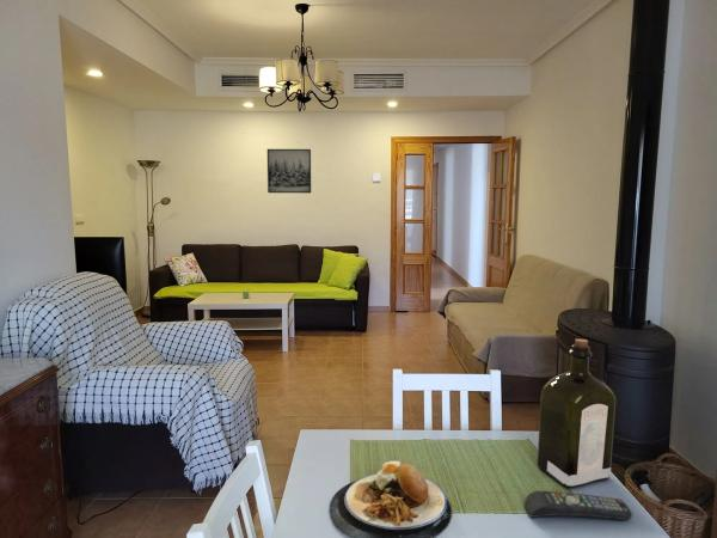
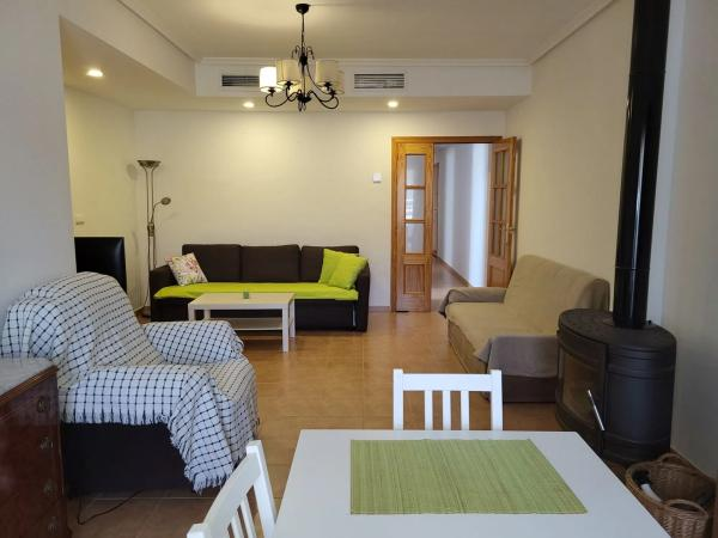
- plate [329,459,453,538]
- wall art [266,148,312,194]
- liquor [537,338,617,489]
- remote control [523,489,633,521]
